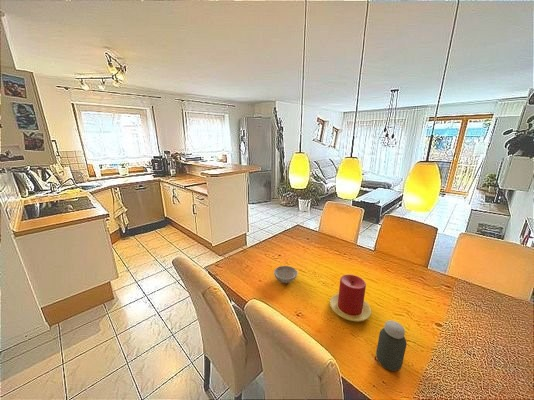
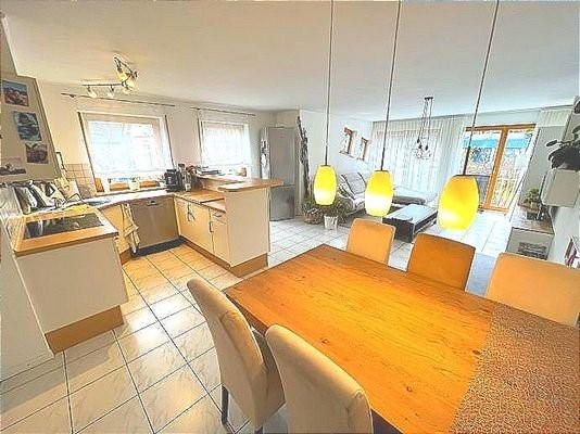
- bowl [273,265,299,284]
- jar [375,320,408,372]
- candle [329,274,372,322]
